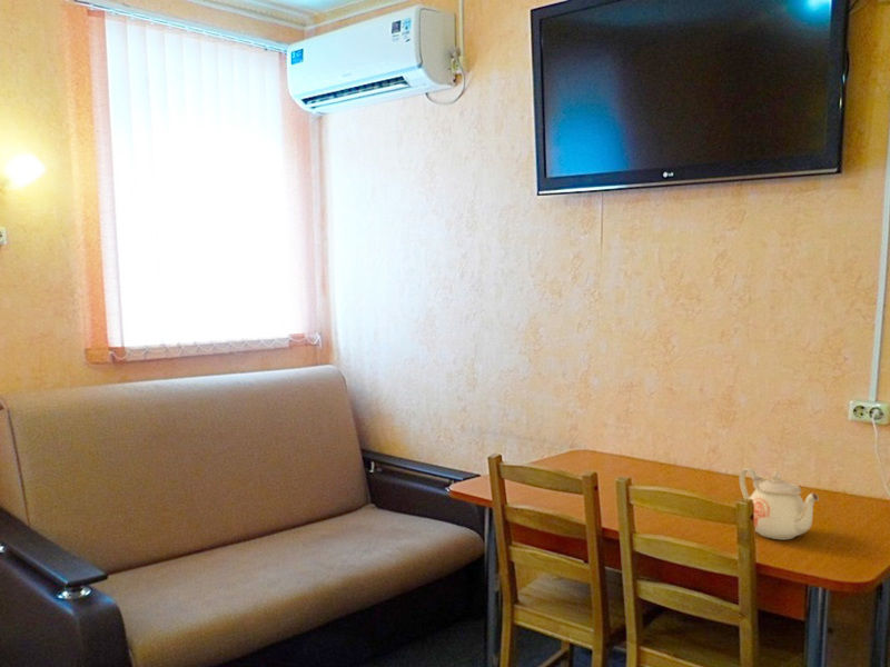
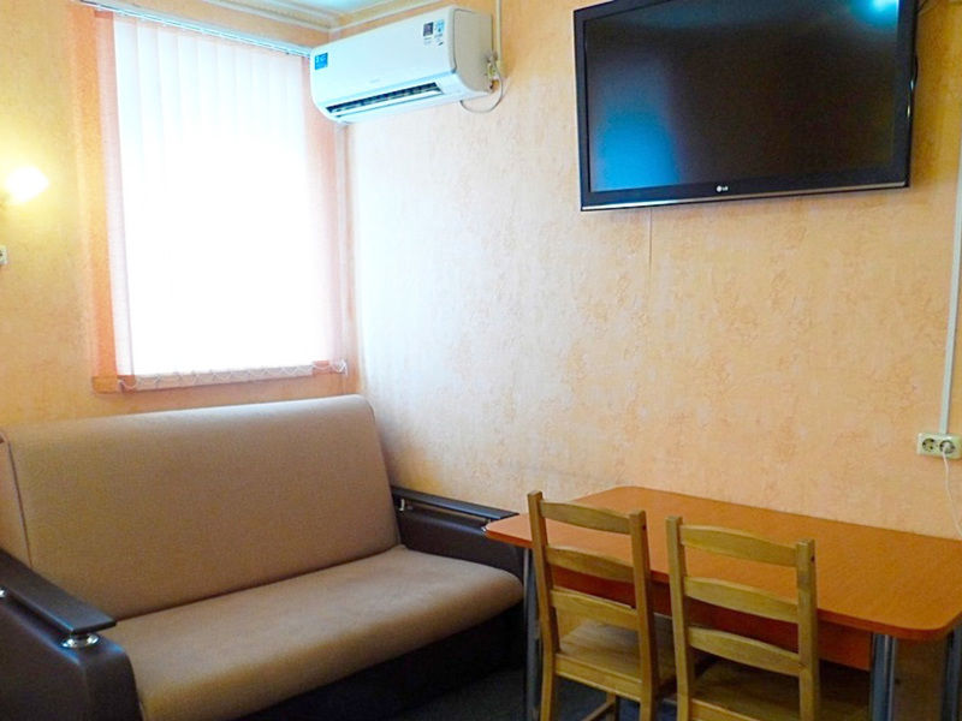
- teapot [738,467,820,540]
